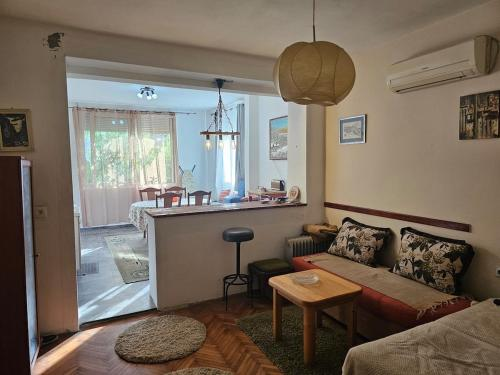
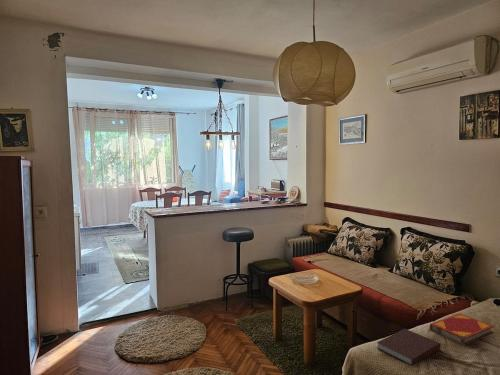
+ notebook [376,328,442,367]
+ hardback book [429,313,495,347]
